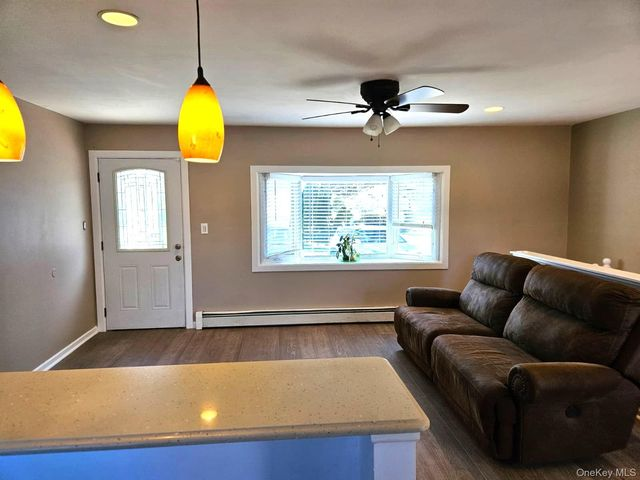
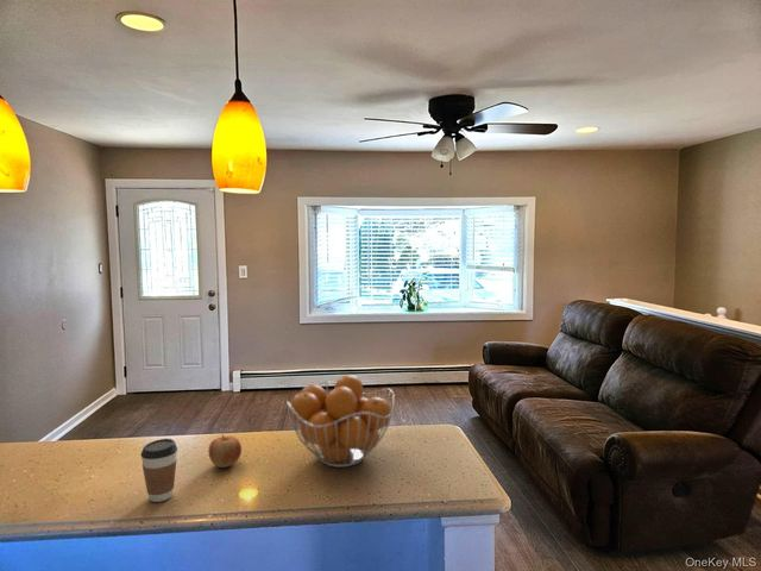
+ coffee cup [139,438,178,503]
+ apple [208,433,243,469]
+ fruit basket [285,374,396,469]
